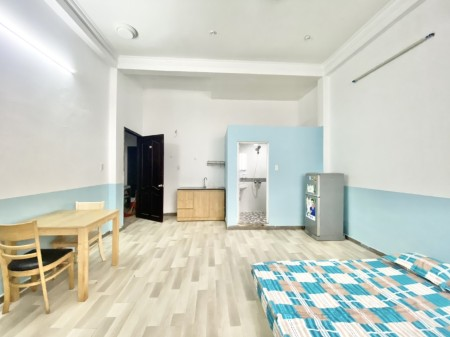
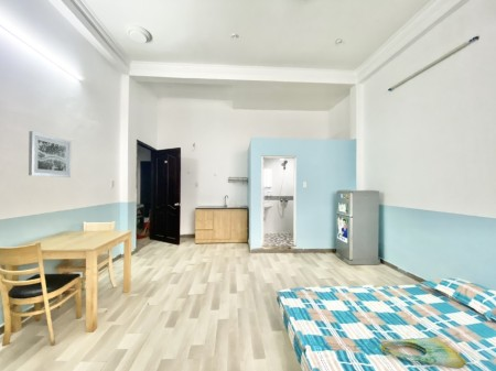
+ tote bag [379,337,468,370]
+ wall art [28,130,72,178]
